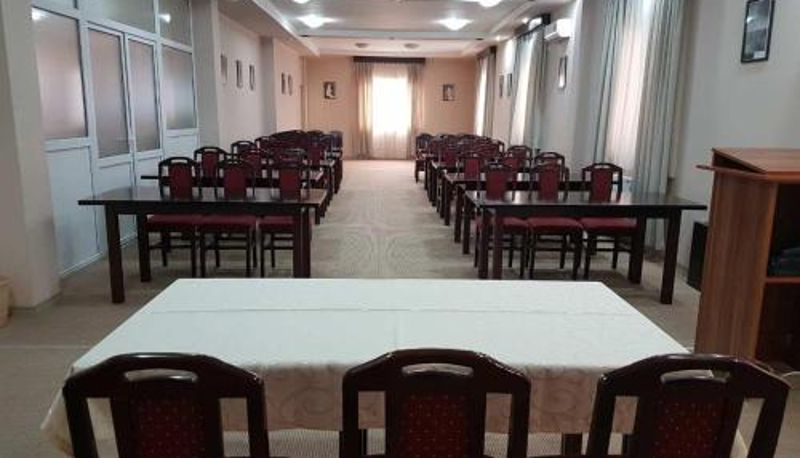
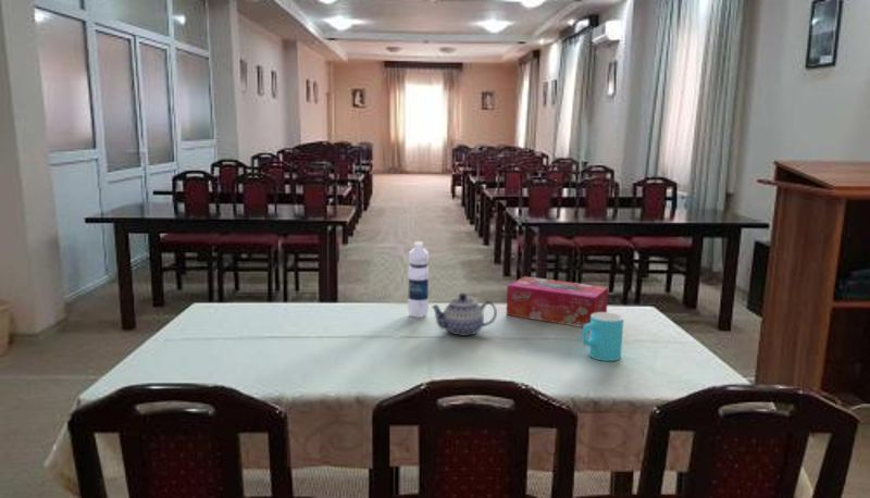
+ teapot [431,291,498,337]
+ tissue box [506,275,609,328]
+ water bottle [407,240,430,318]
+ cup [581,311,624,362]
